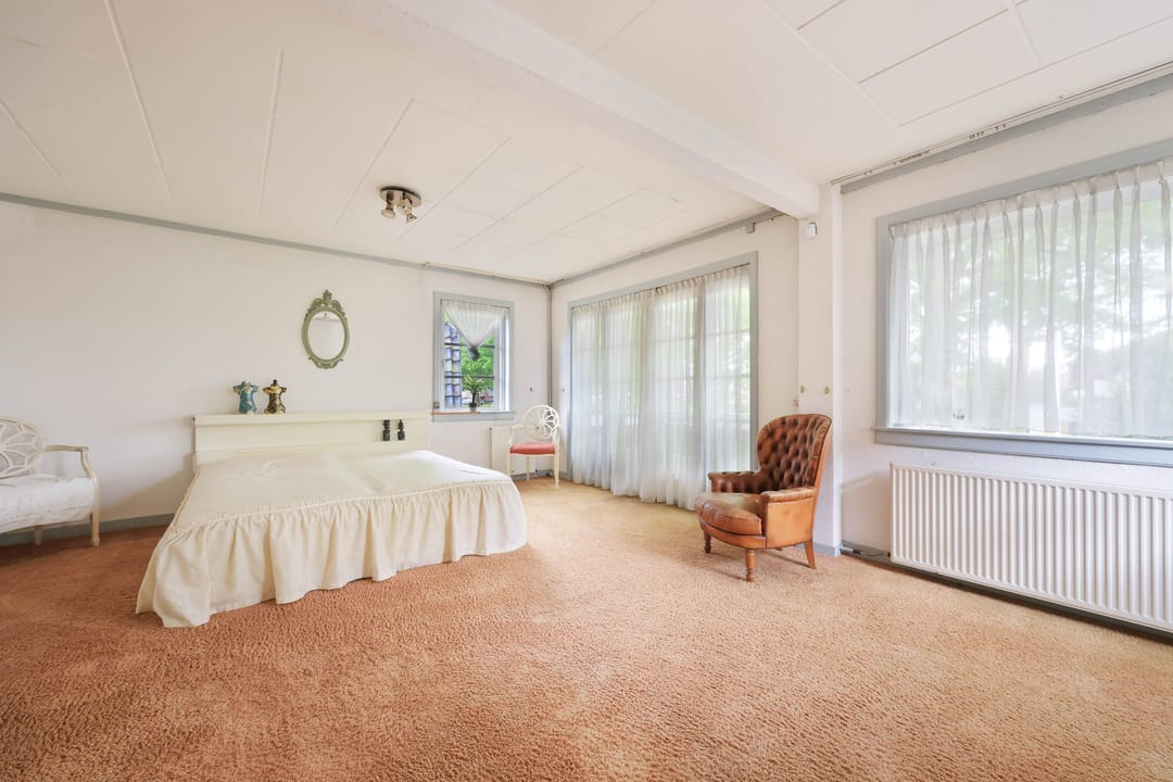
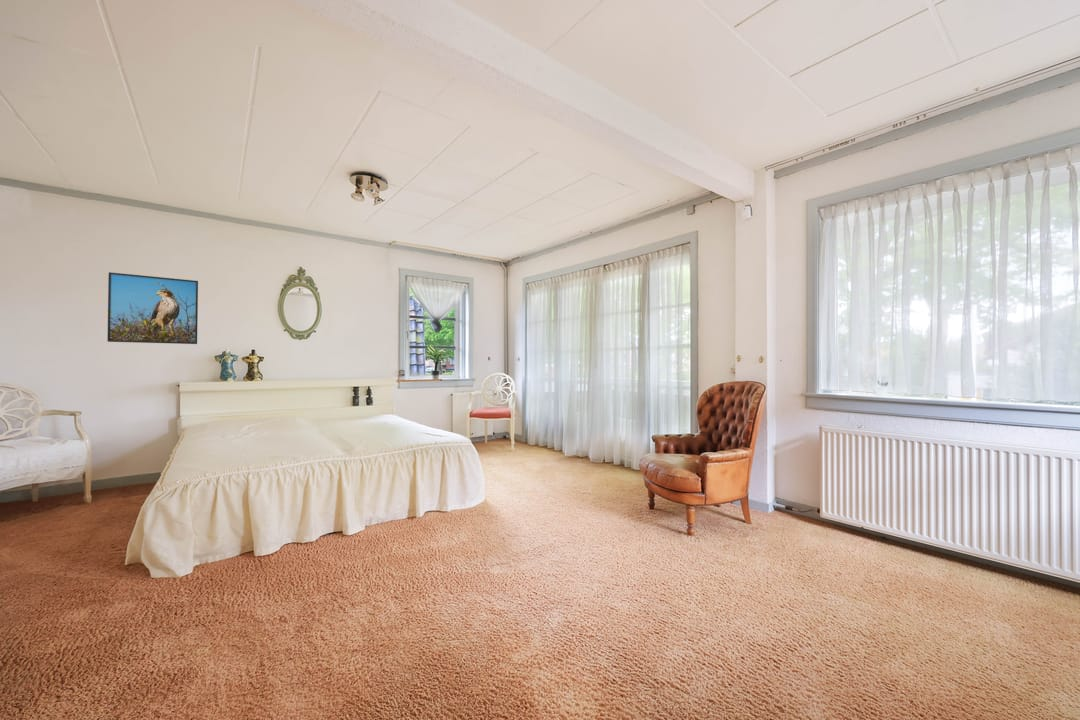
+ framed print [106,271,199,345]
